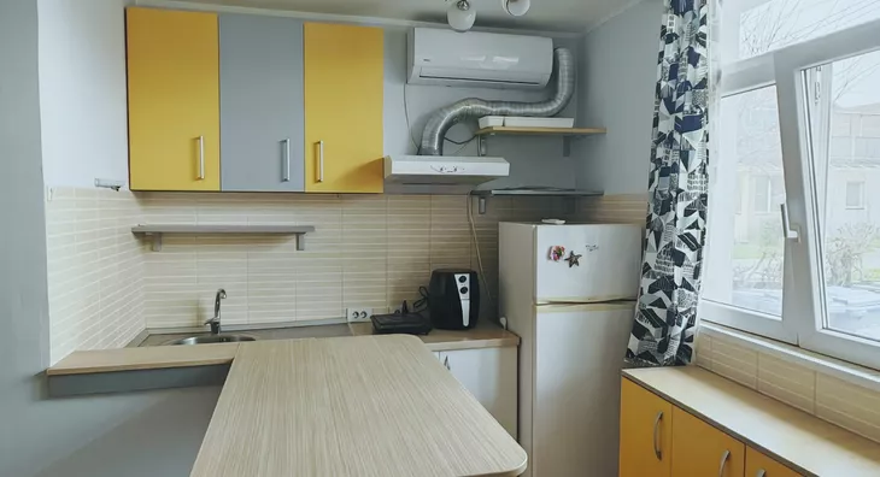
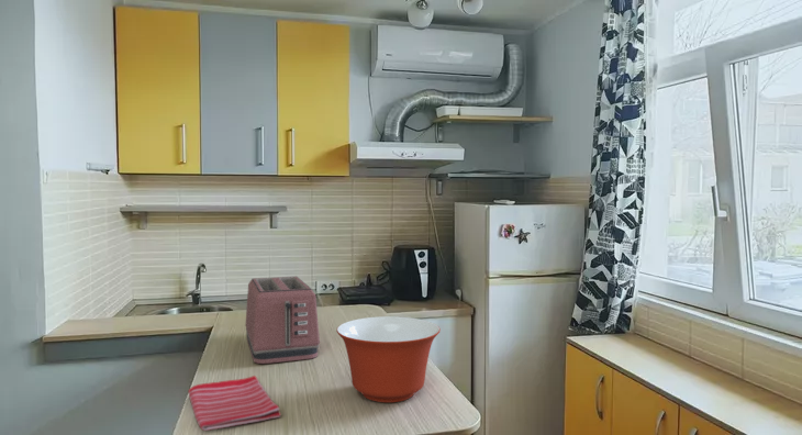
+ toaster [244,276,321,365]
+ mixing bowl [336,315,442,403]
+ dish towel [187,375,281,432]
